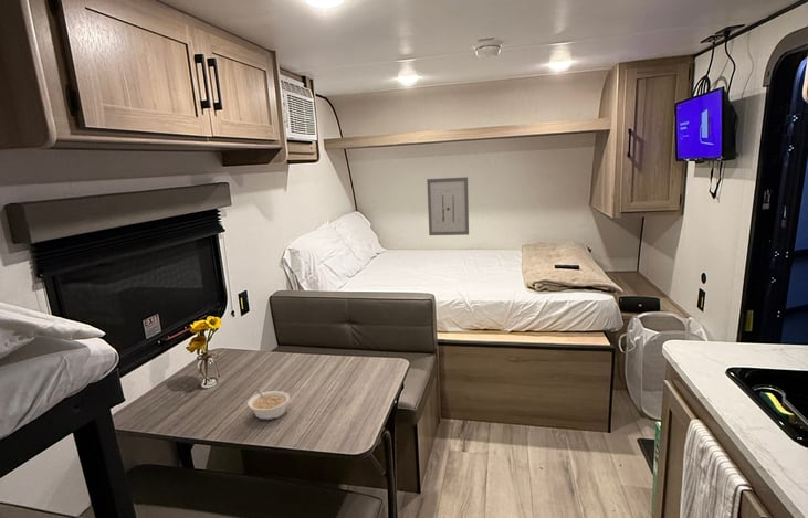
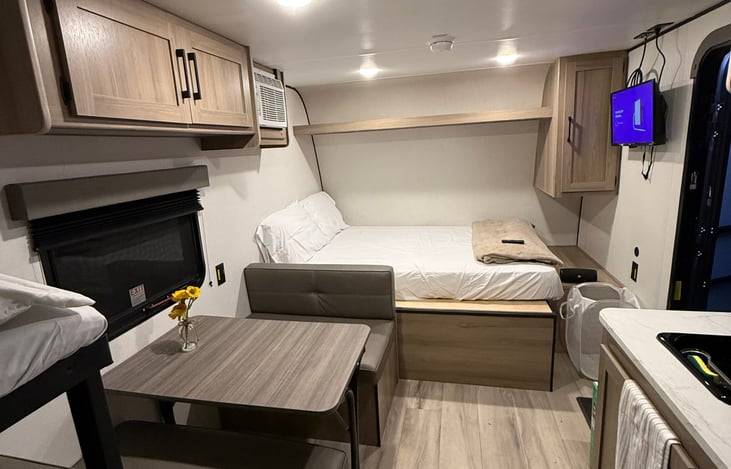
- legume [246,387,291,421]
- wall art [426,176,470,236]
